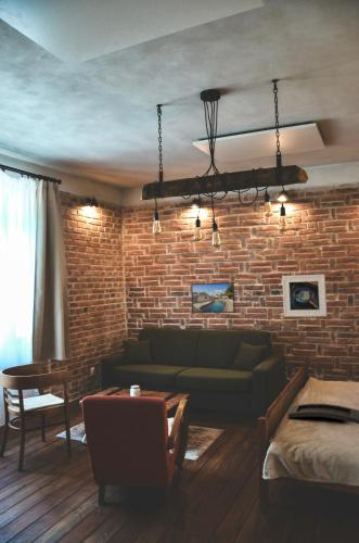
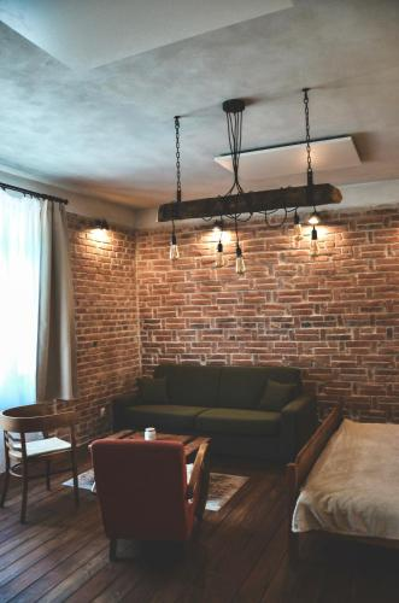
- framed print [281,274,328,317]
- tray [286,403,359,425]
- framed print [190,281,236,314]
